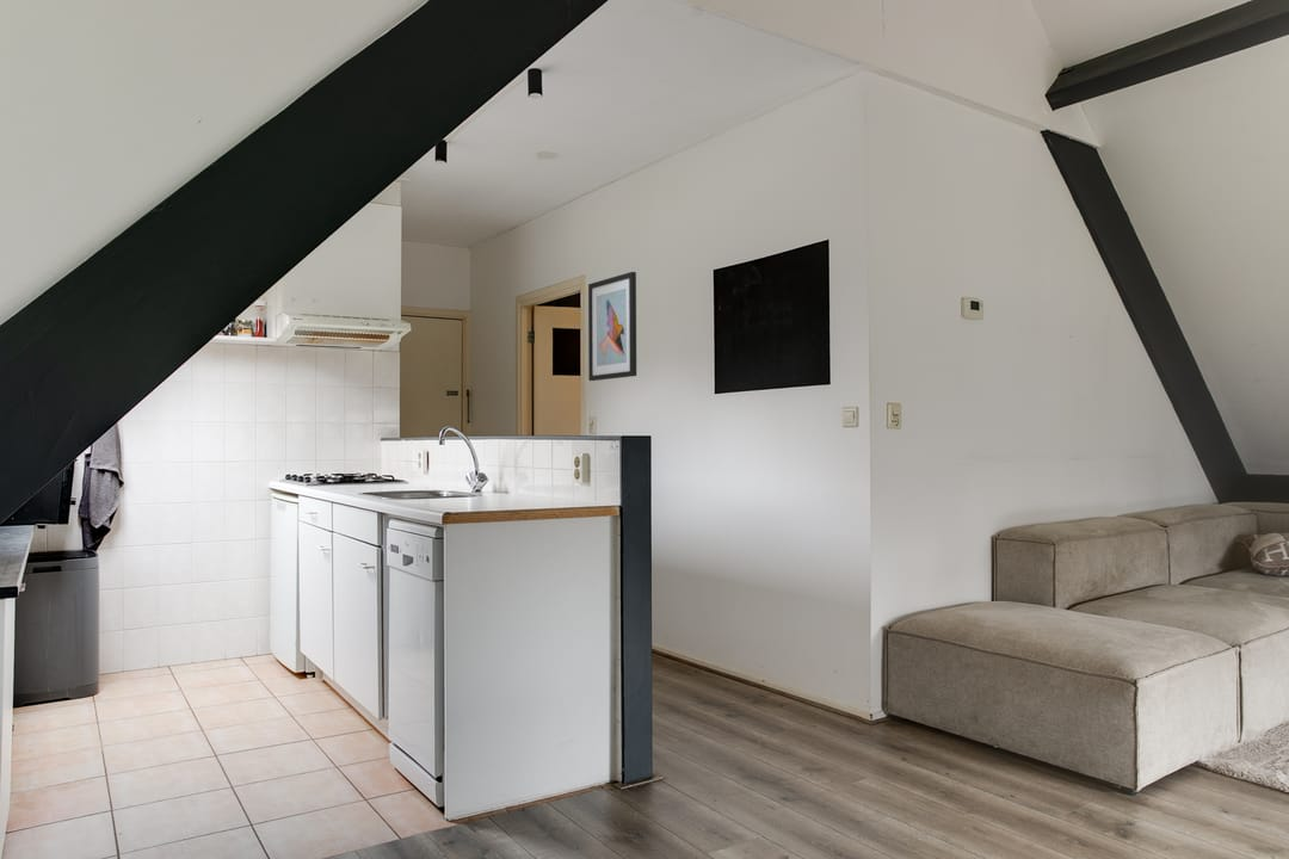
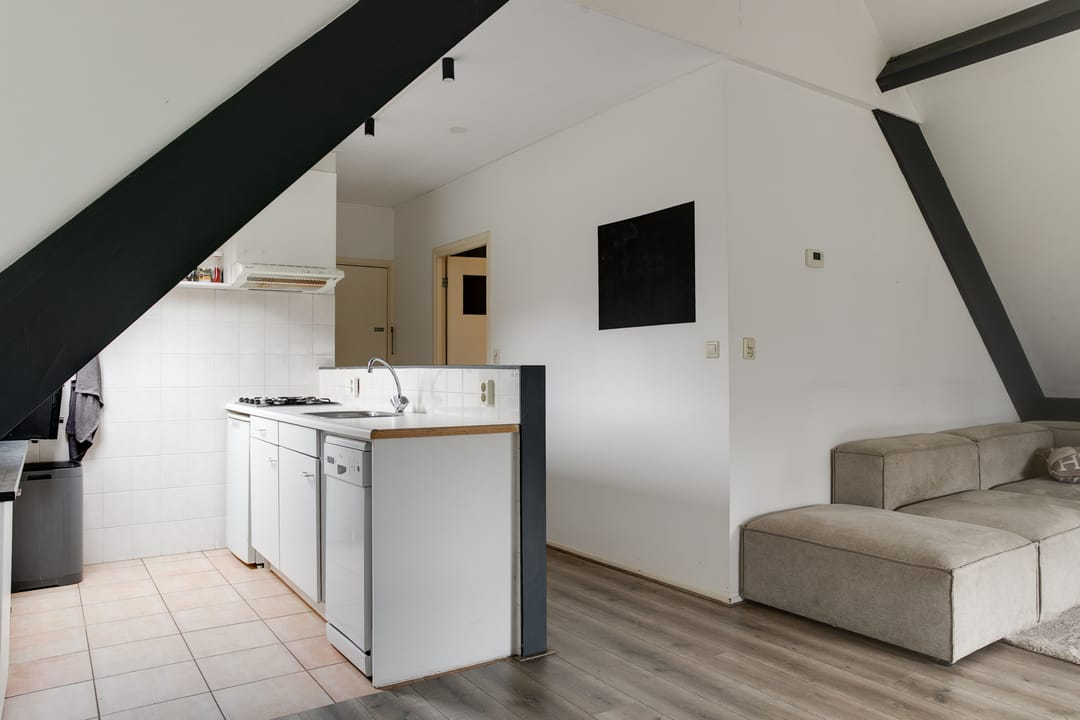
- wall art [587,271,637,382]
